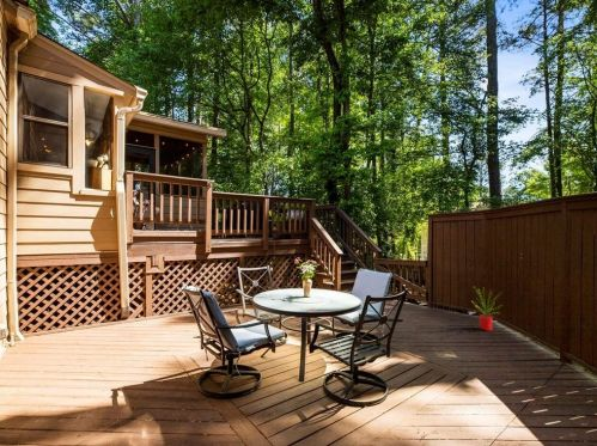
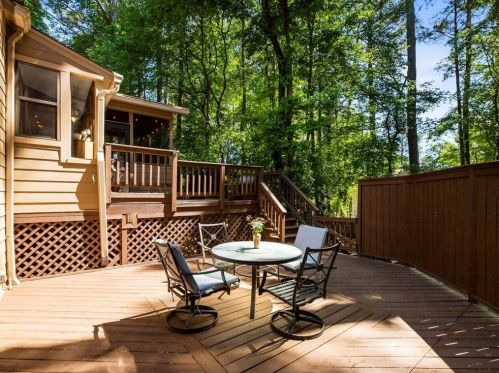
- house plant [473,287,504,331]
